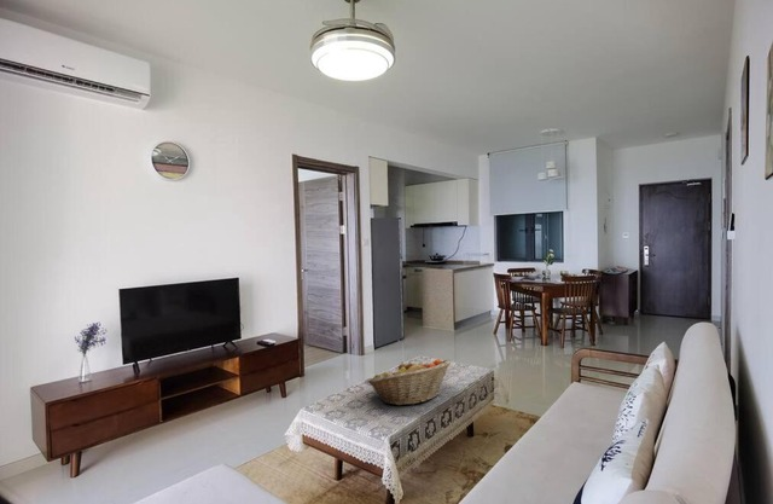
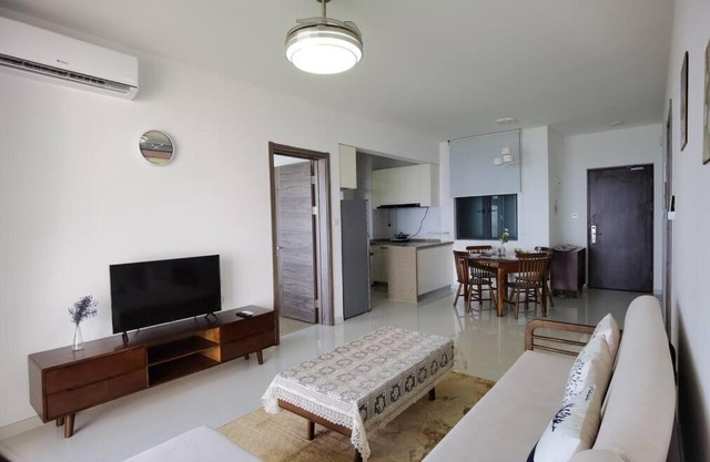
- fruit basket [366,358,453,406]
